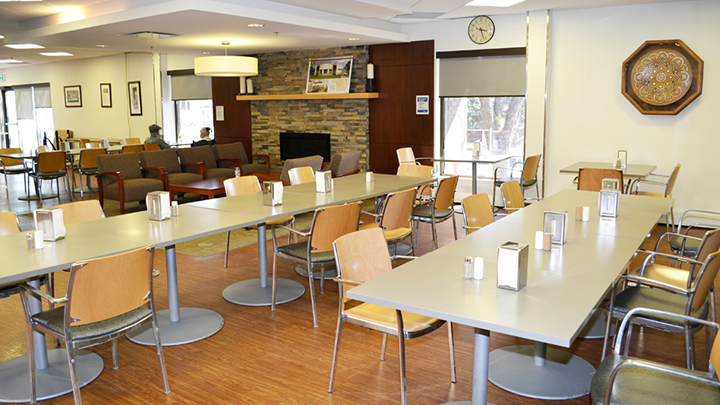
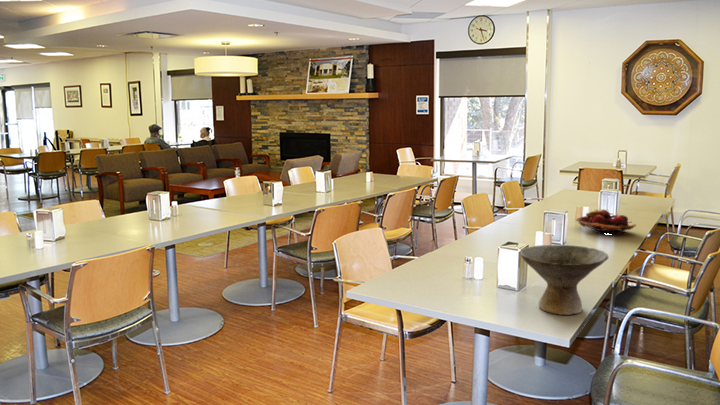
+ bowl [520,244,609,316]
+ fruit basket [575,208,637,236]
